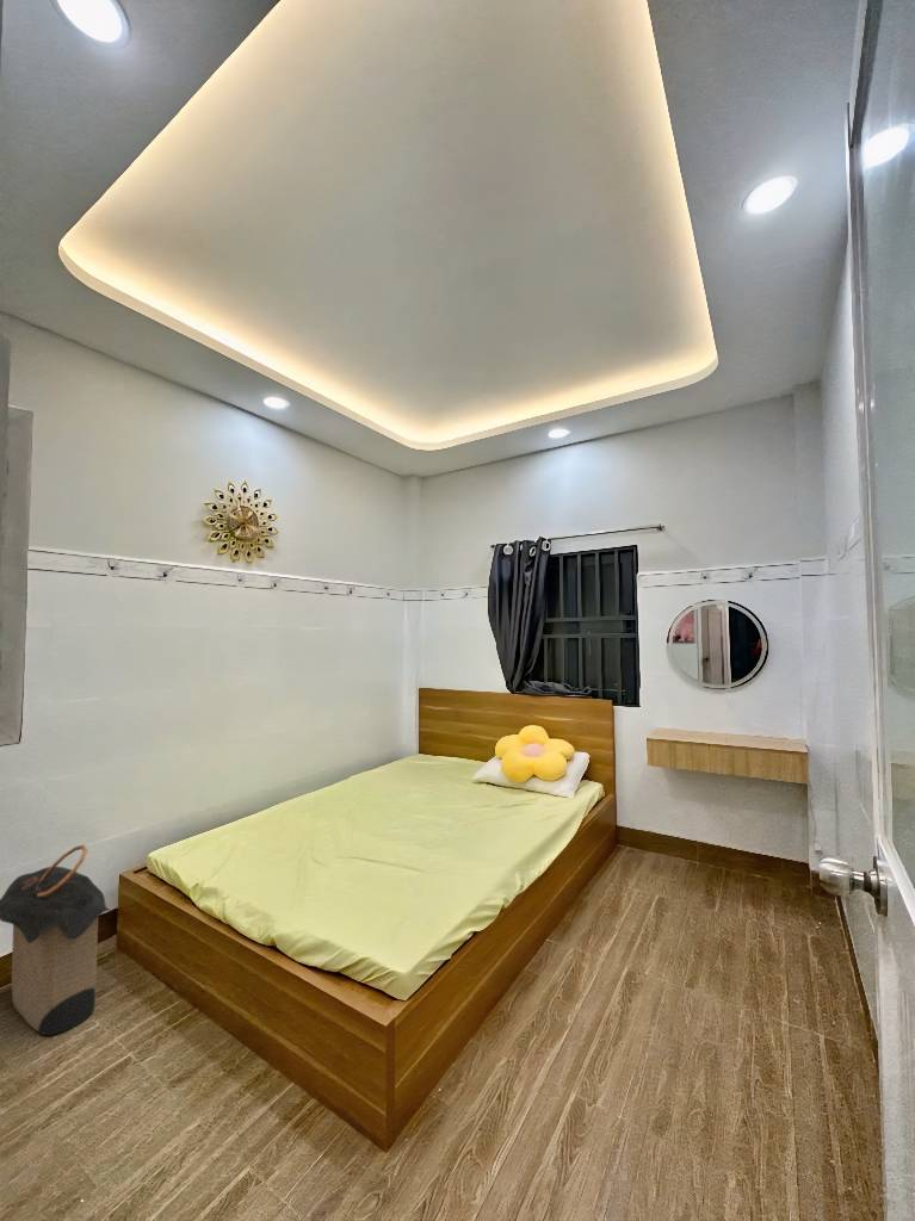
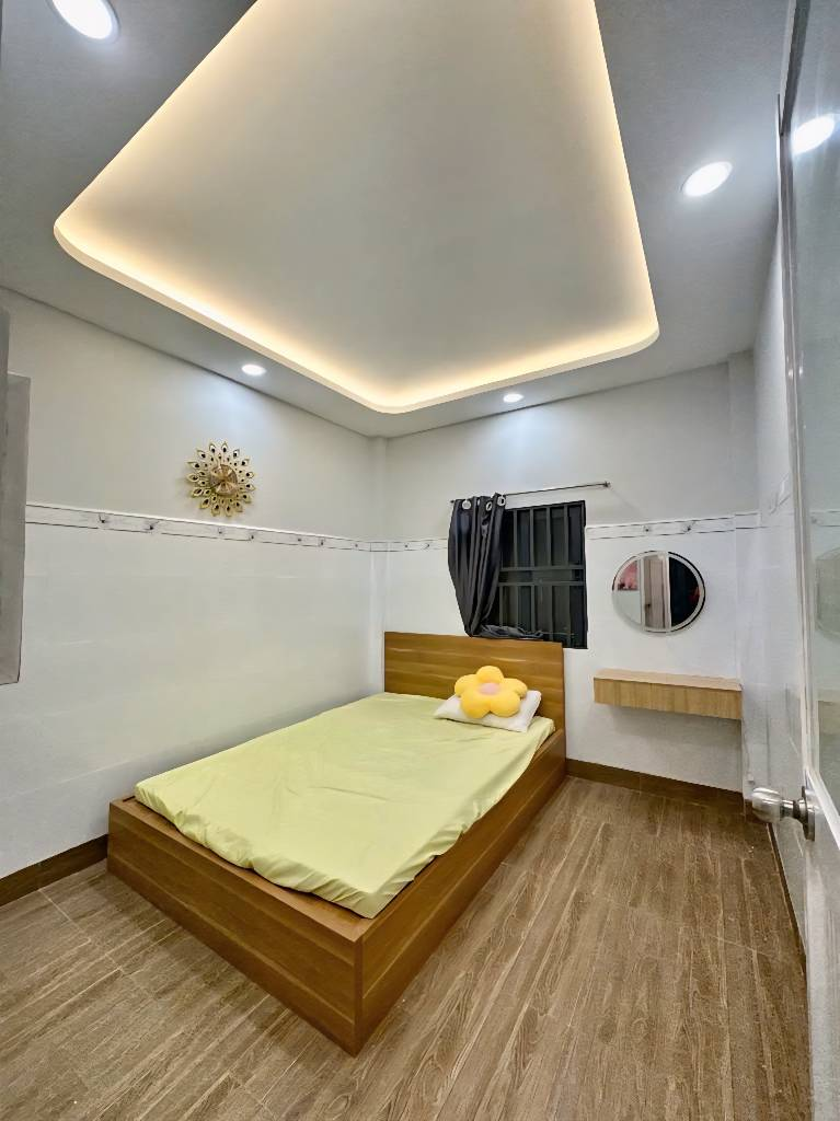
- laundry hamper [0,844,112,1036]
